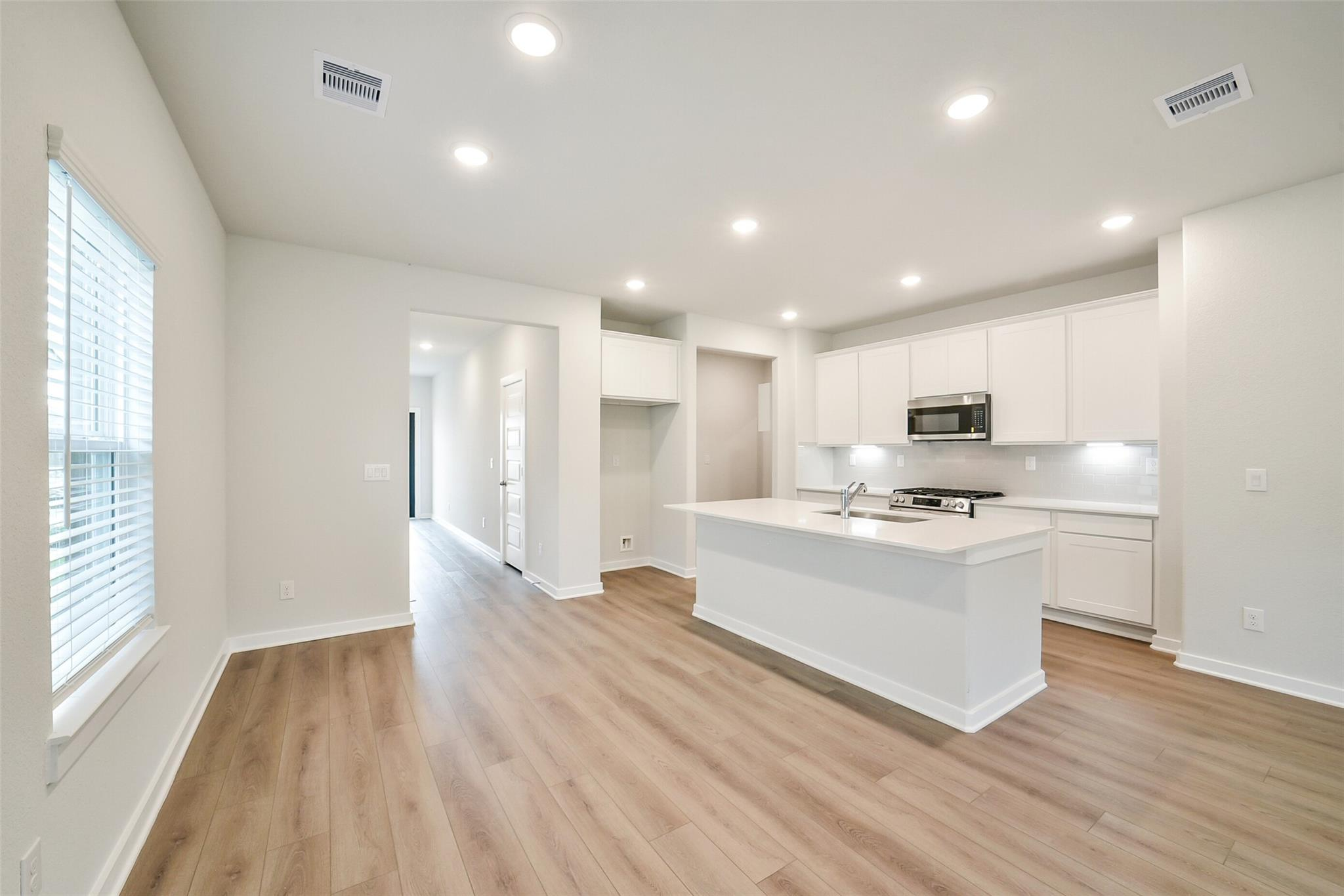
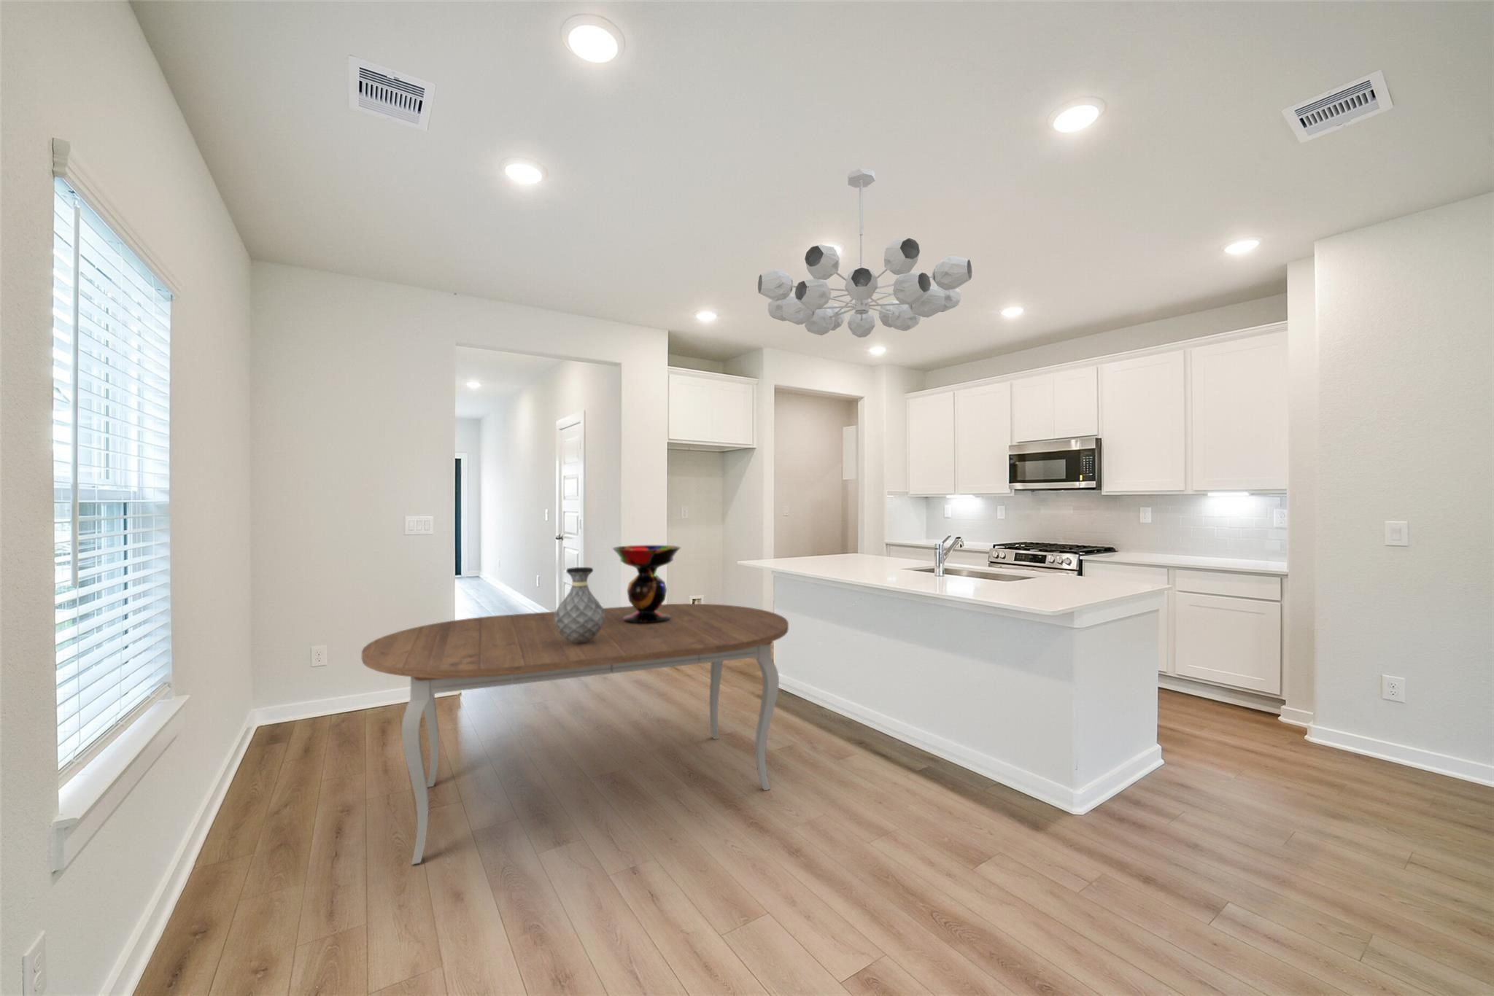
+ decorative bowl [611,545,681,624]
+ chandelier [757,168,973,338]
+ vase [554,567,605,644]
+ dining table [361,602,789,866]
